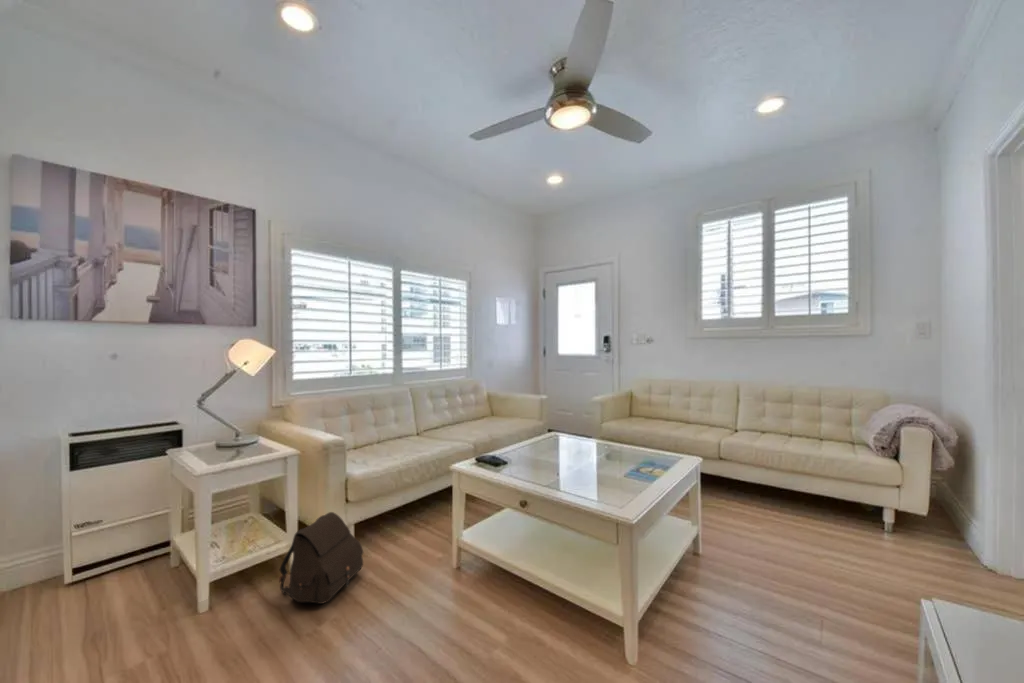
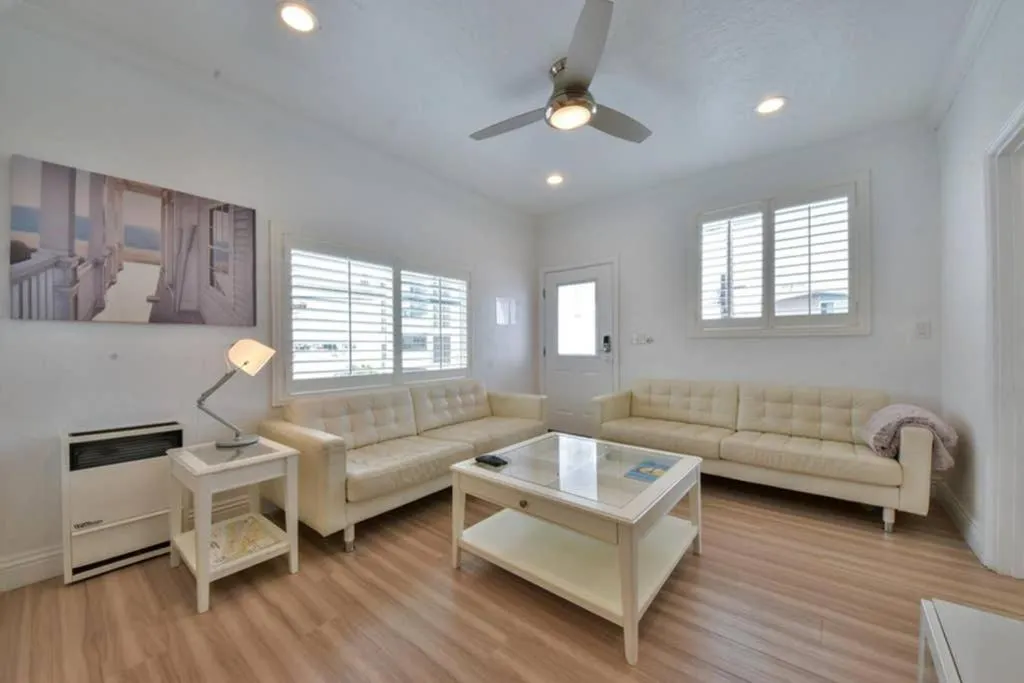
- satchel [278,511,364,605]
